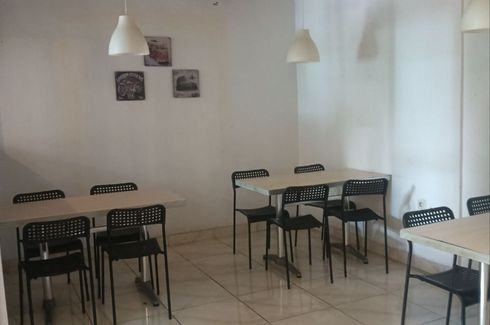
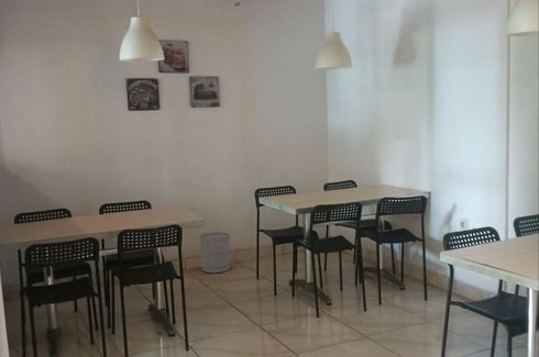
+ waste bin [198,231,231,274]
